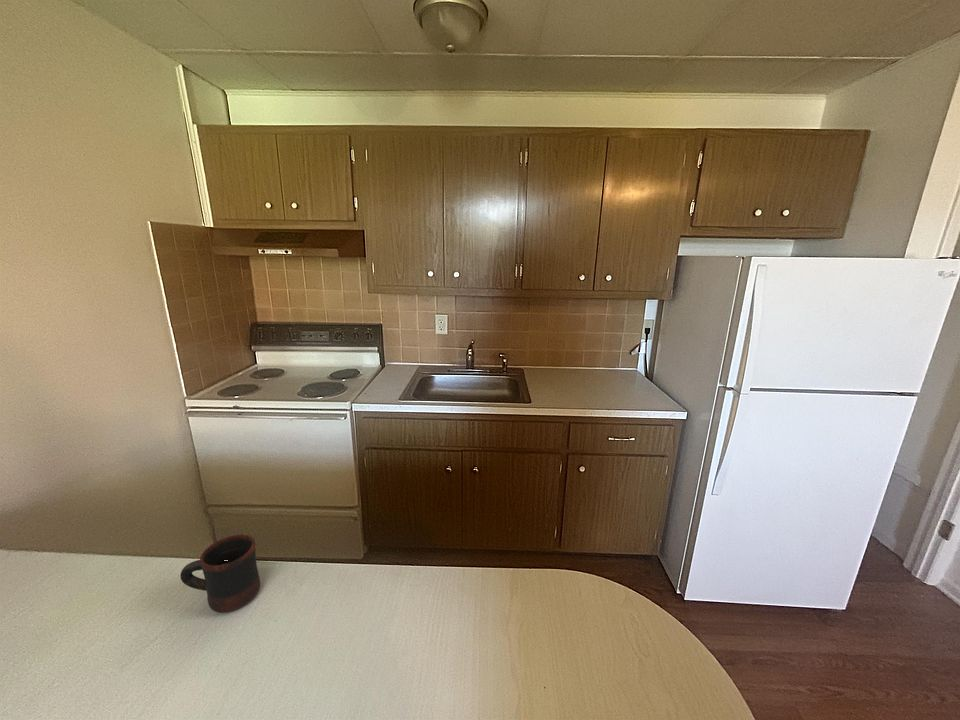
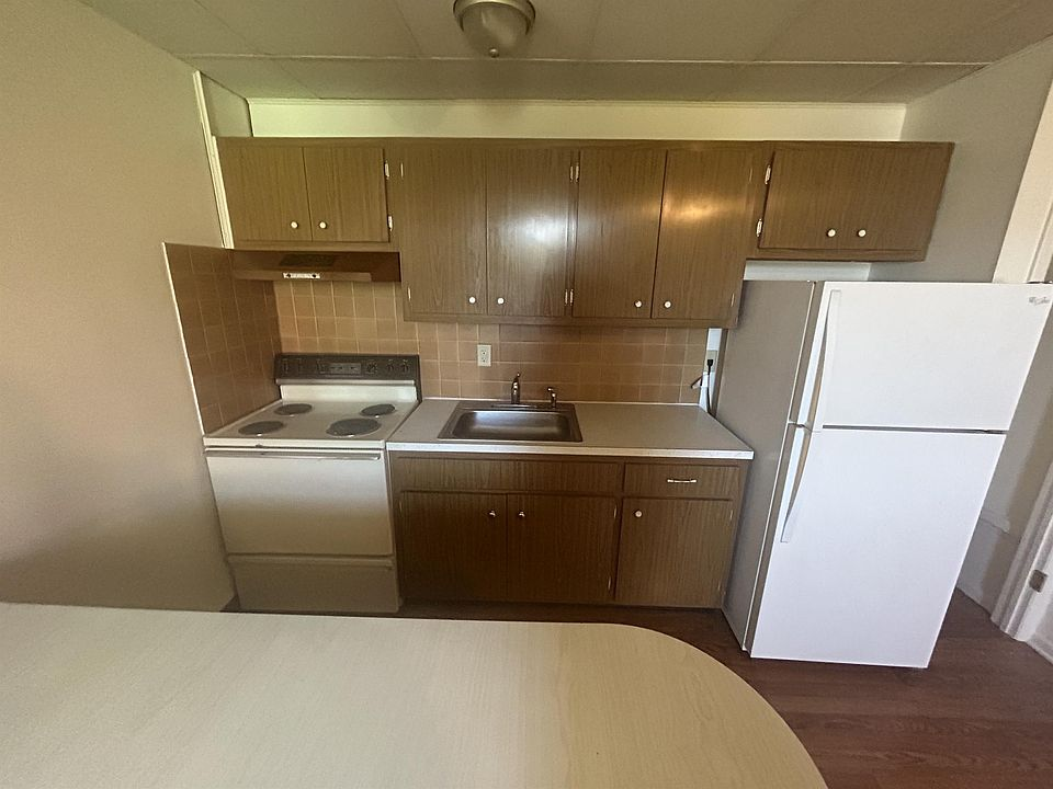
- mug [179,533,261,614]
